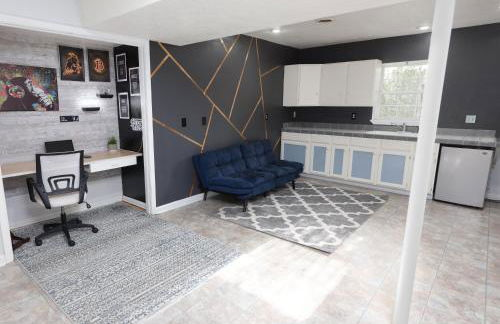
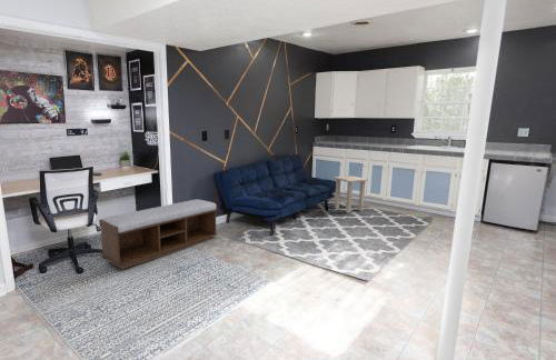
+ bench [98,199,218,270]
+ side table [332,174,369,214]
